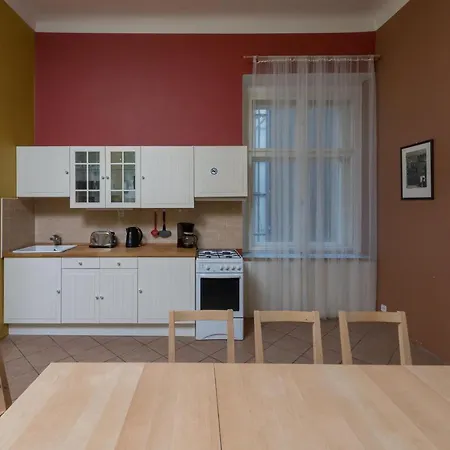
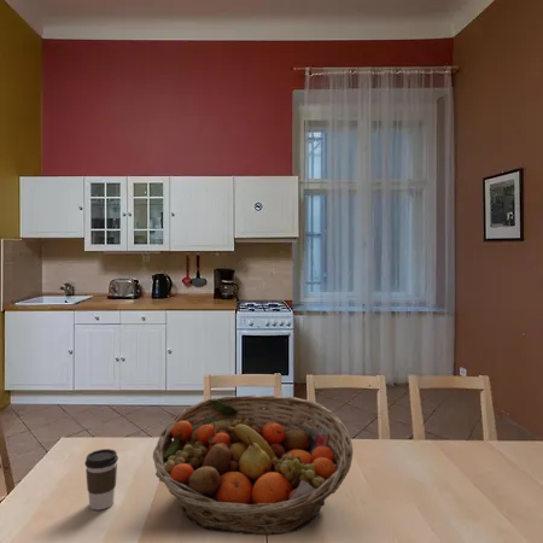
+ coffee cup [83,448,119,510]
+ fruit basket [152,393,354,537]
